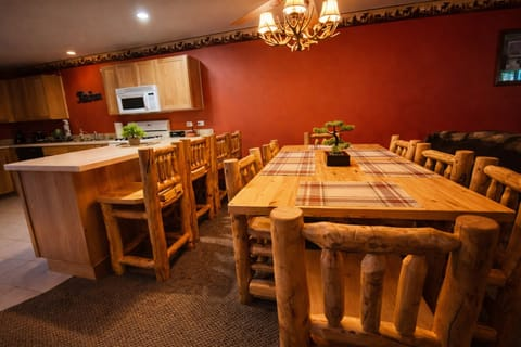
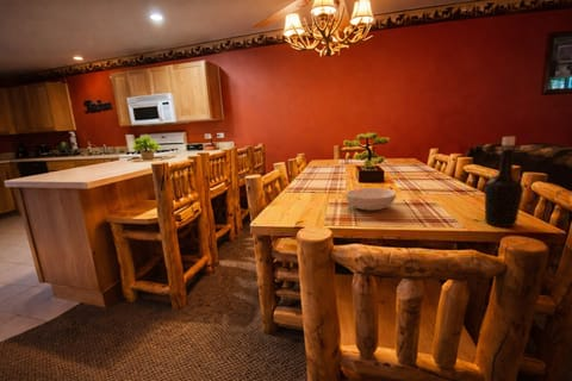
+ serving bowl [344,187,397,212]
+ bottle [484,136,524,227]
